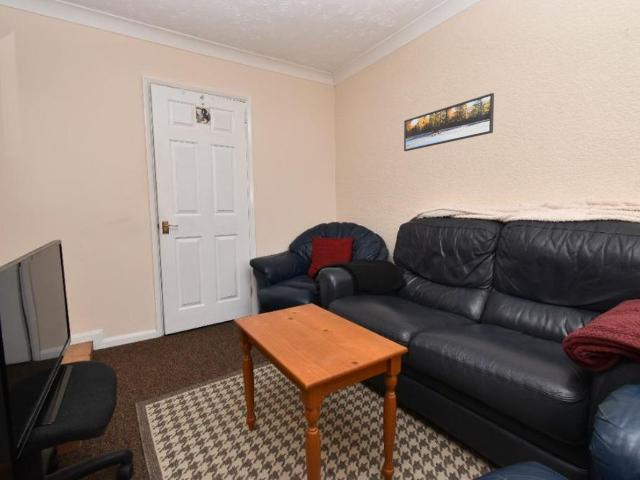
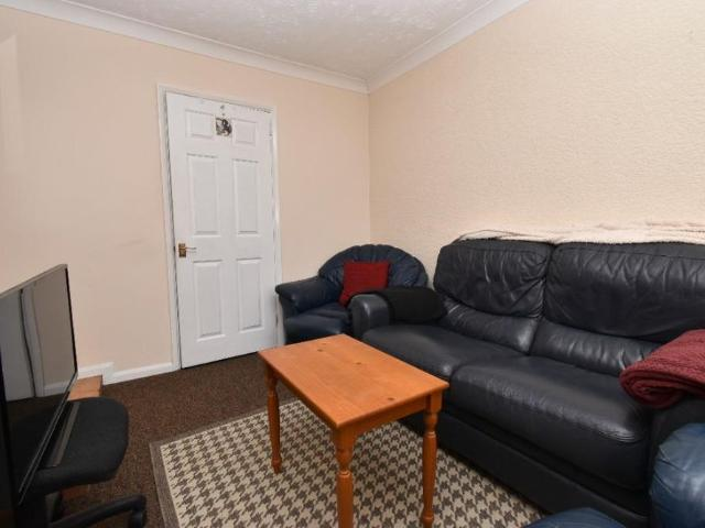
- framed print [403,92,495,152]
